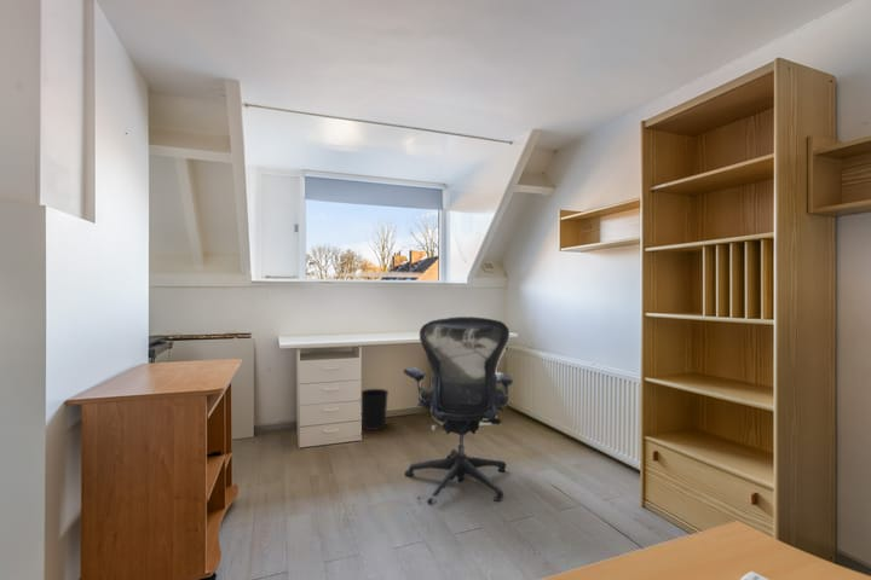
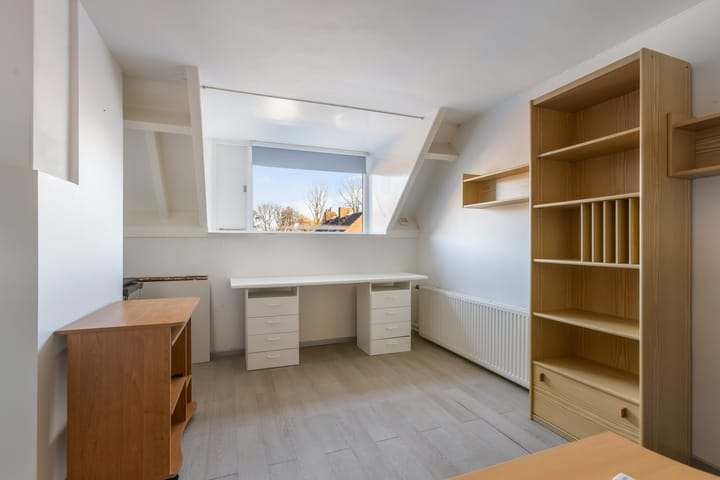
- office chair [403,315,514,504]
- wastebasket [360,388,390,431]
